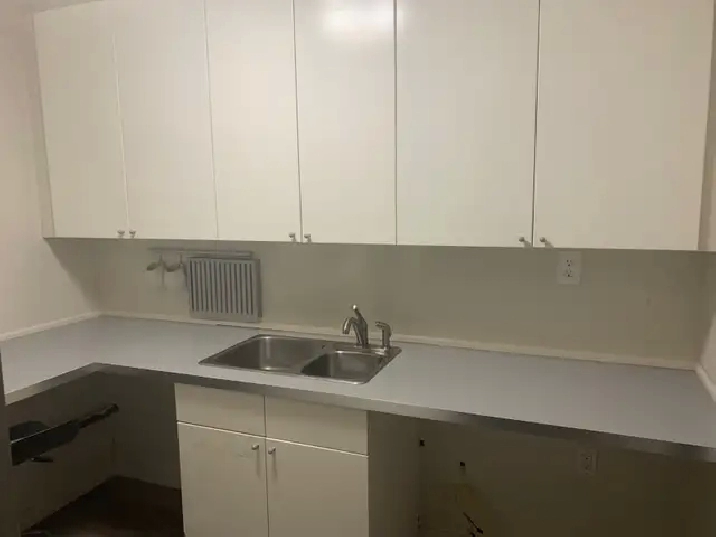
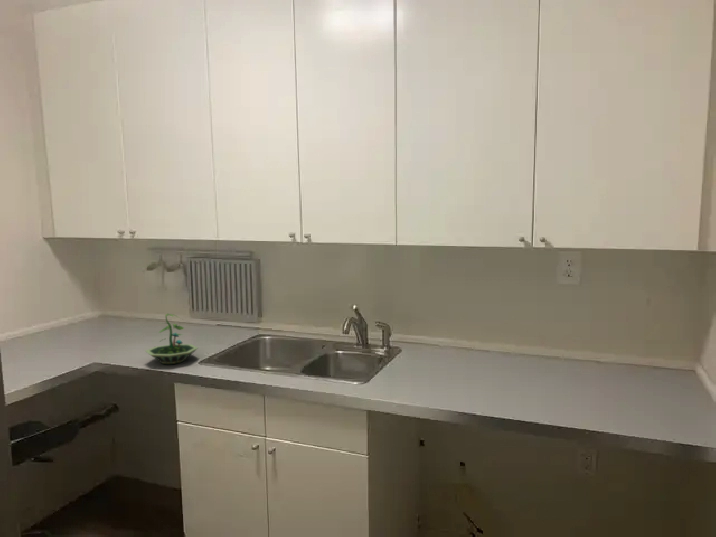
+ terrarium [144,313,199,365]
